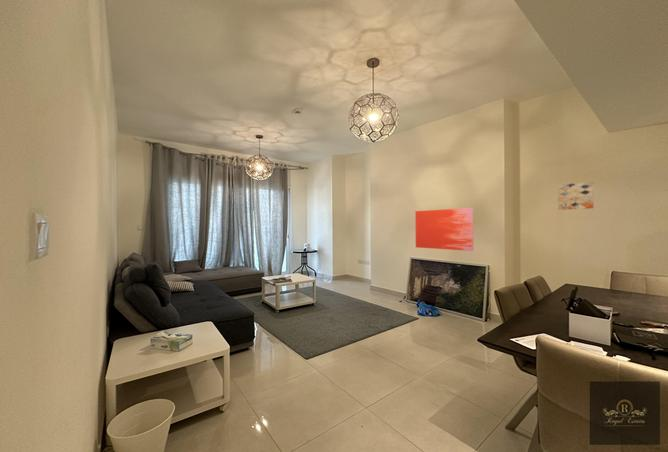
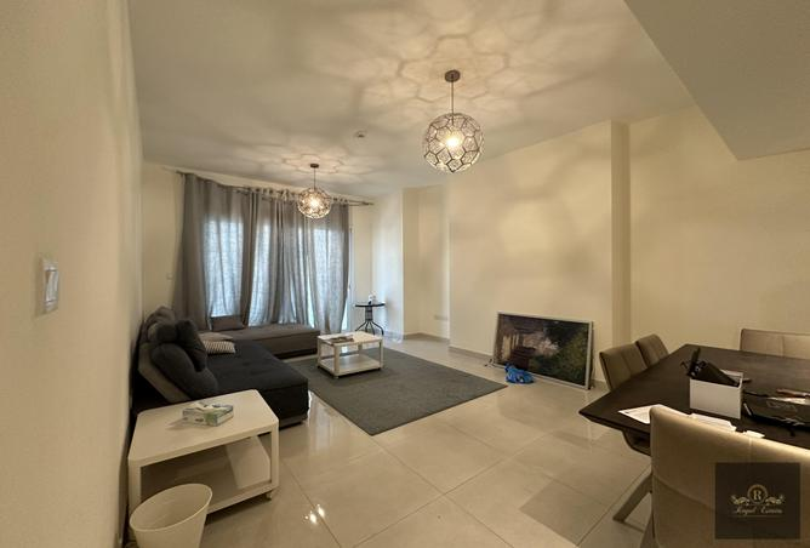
- wall art [557,181,595,211]
- wall art [414,207,474,252]
